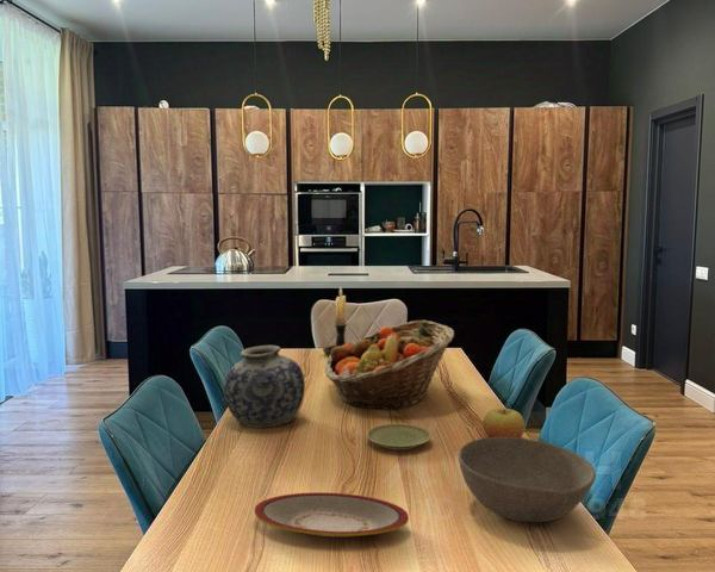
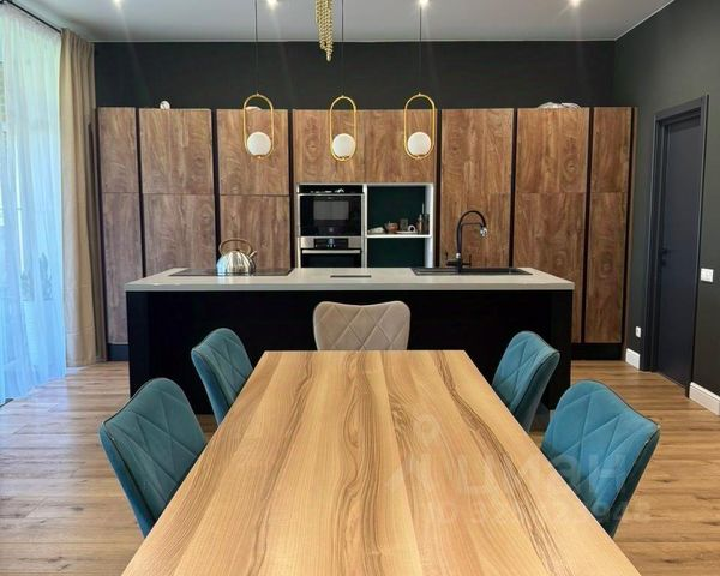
- candle holder [322,286,348,358]
- apple [483,408,526,439]
- plate [366,422,433,450]
- plate [253,491,410,539]
- vase [223,344,306,429]
- bowl [458,437,597,523]
- fruit basket [324,319,455,411]
